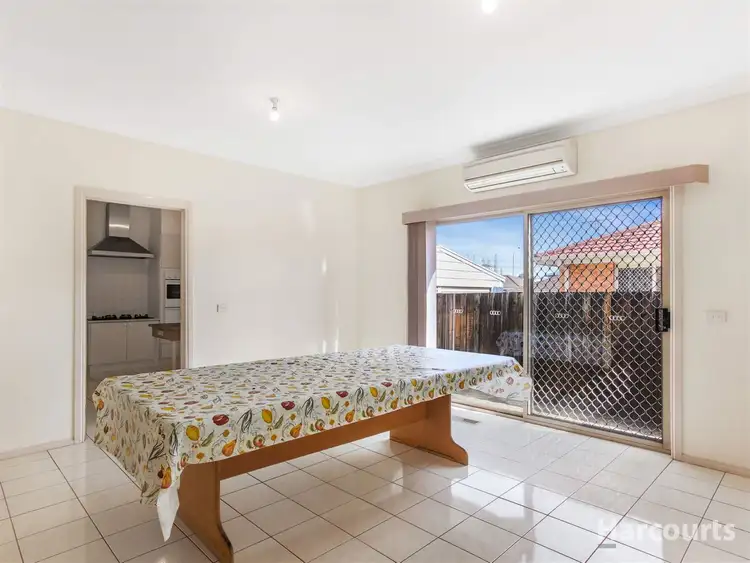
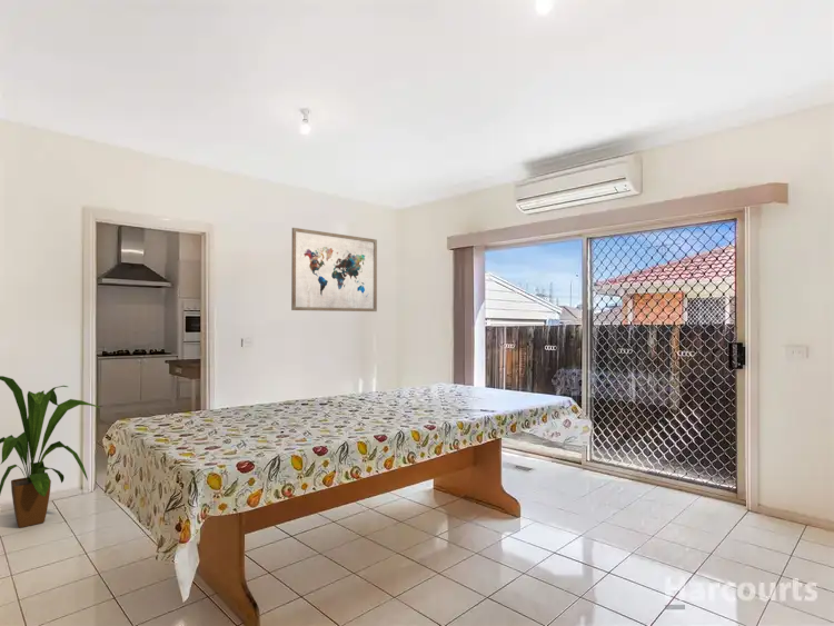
+ wall art [290,227,378,312]
+ house plant [0,375,101,529]
